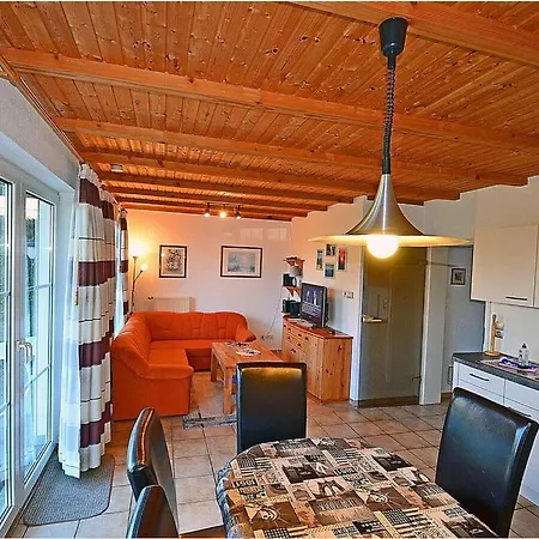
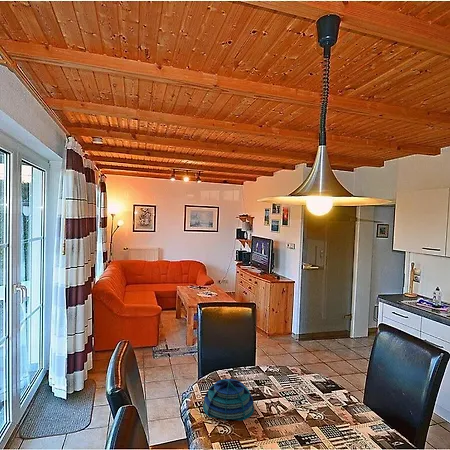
+ decorative bowl [202,378,255,422]
